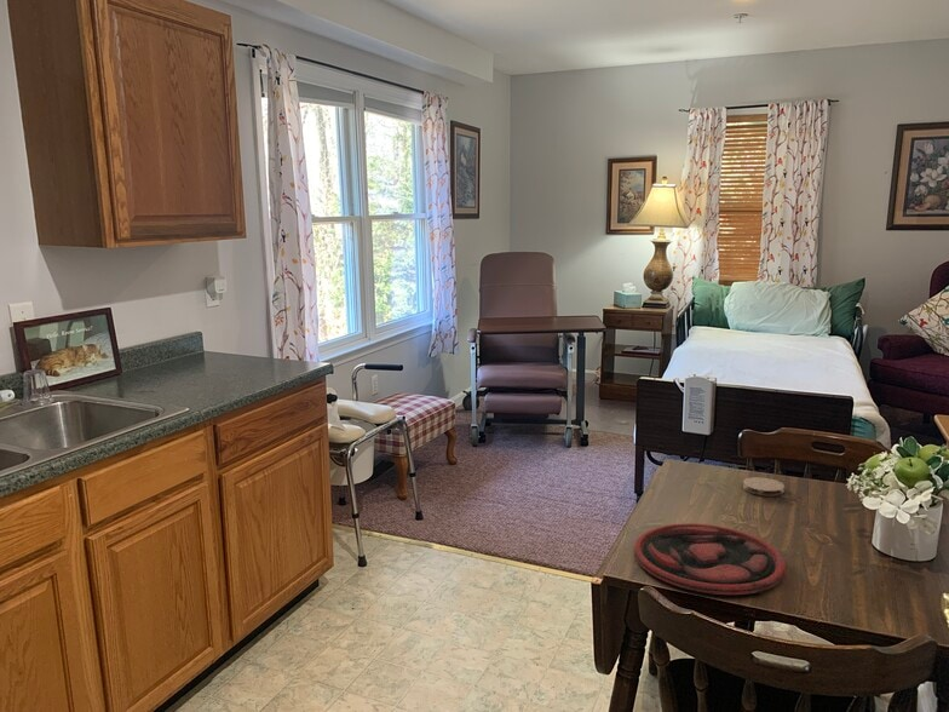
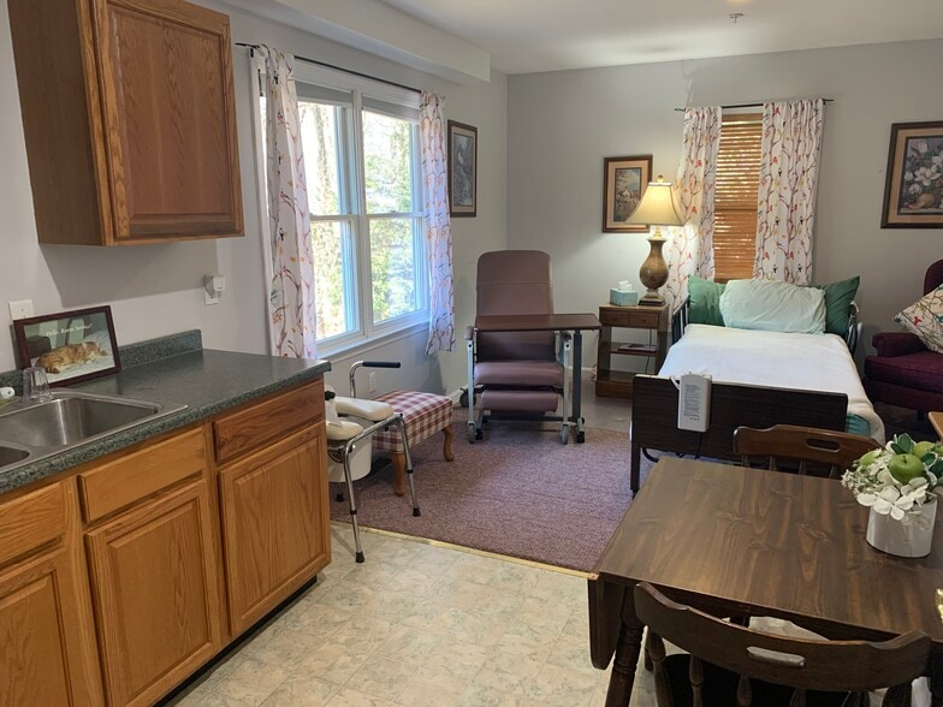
- coaster [742,476,786,498]
- plate [633,522,787,596]
